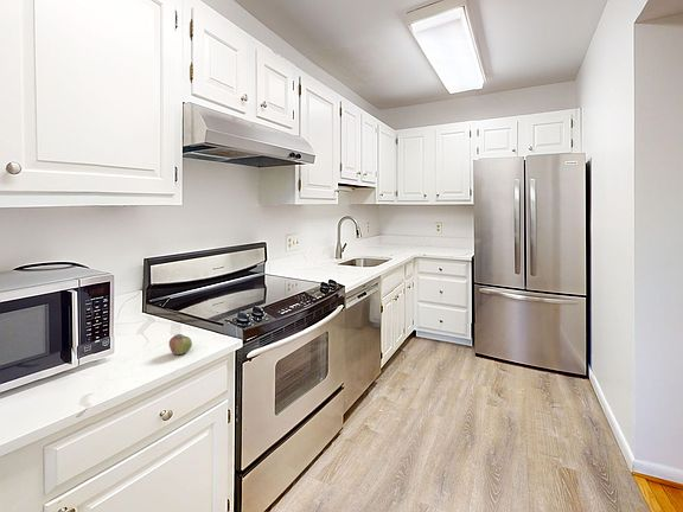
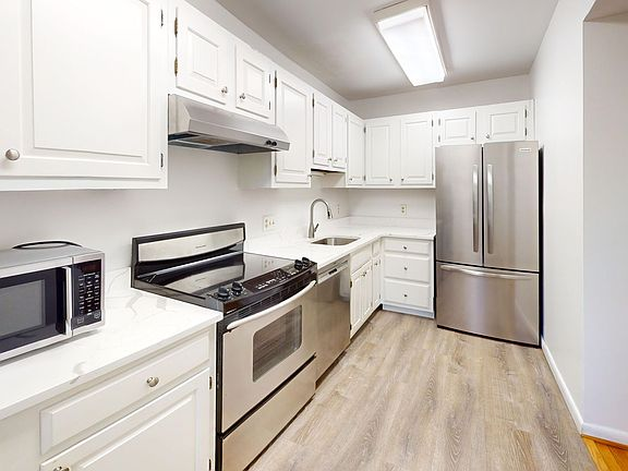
- apple [168,333,193,356]
